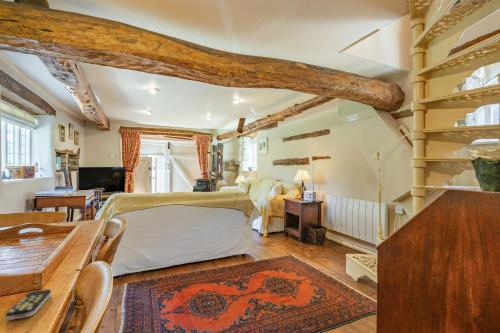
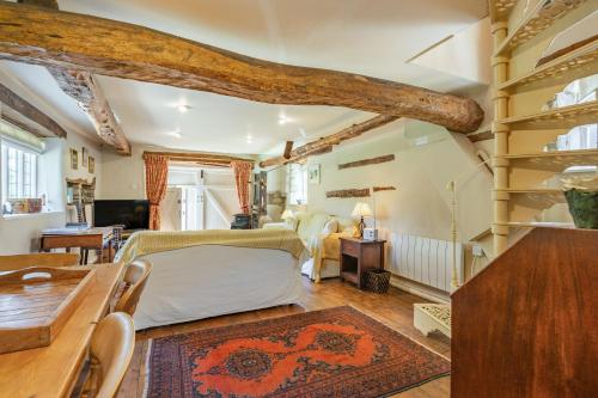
- remote control [5,288,52,321]
